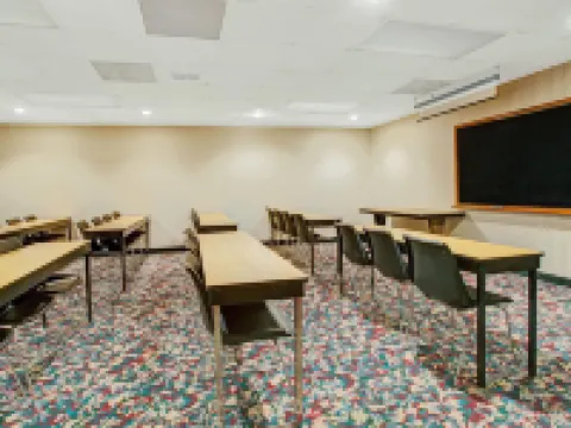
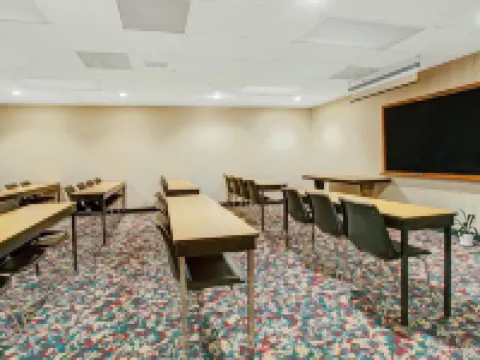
+ house plant [454,207,479,247]
